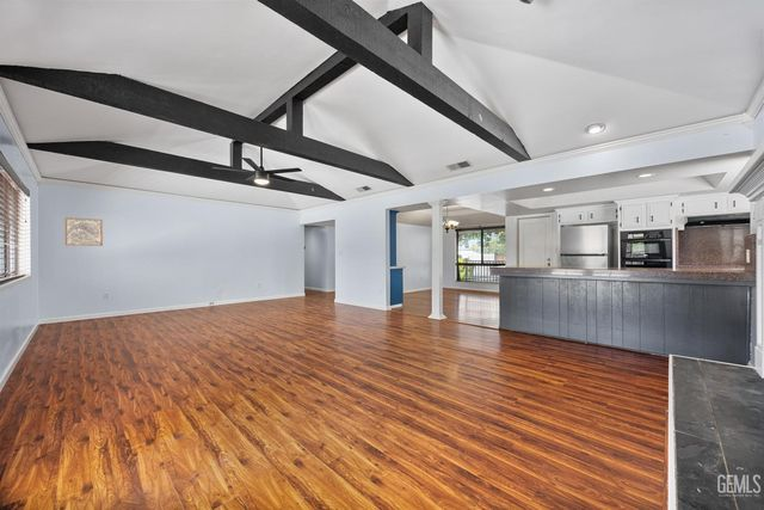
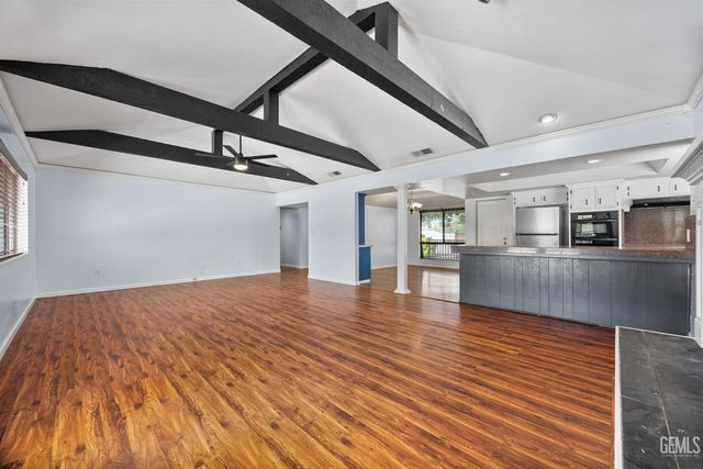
- wall art [64,216,104,247]
